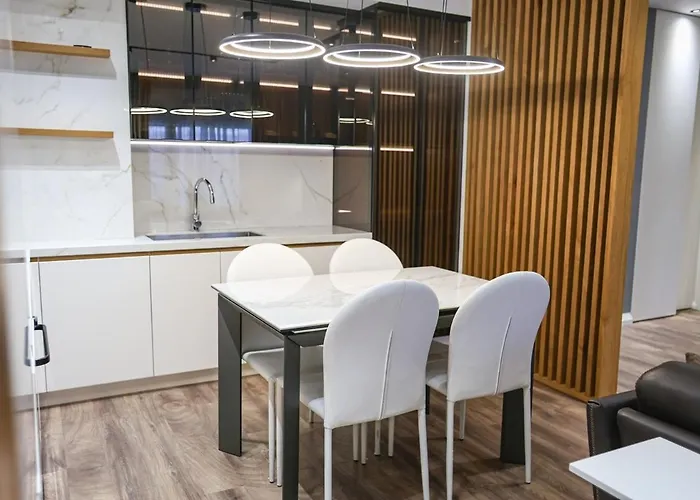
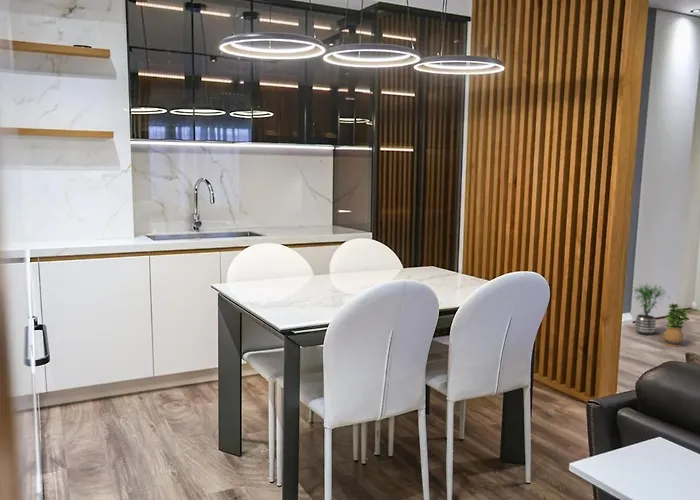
+ potted plant [662,303,691,348]
+ potted plant [630,283,671,336]
